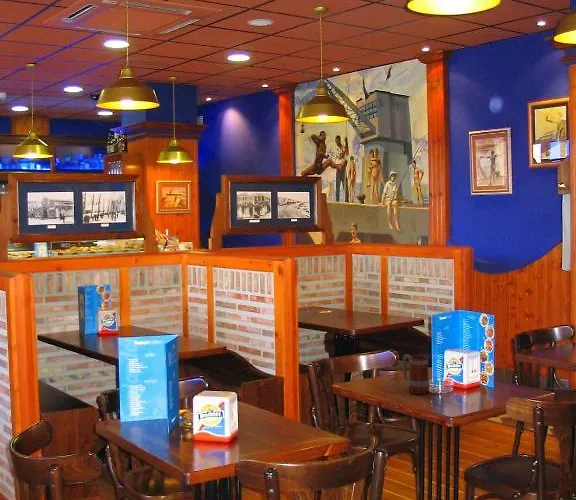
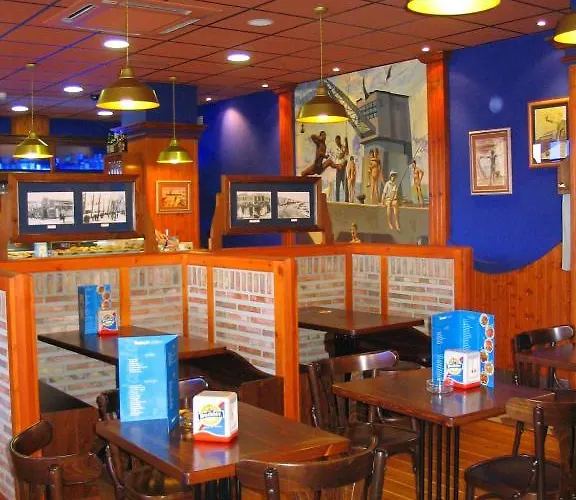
- beer mug [402,353,430,395]
